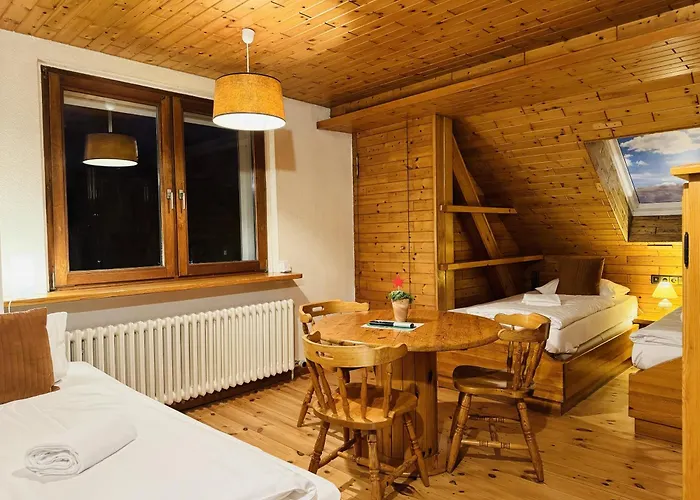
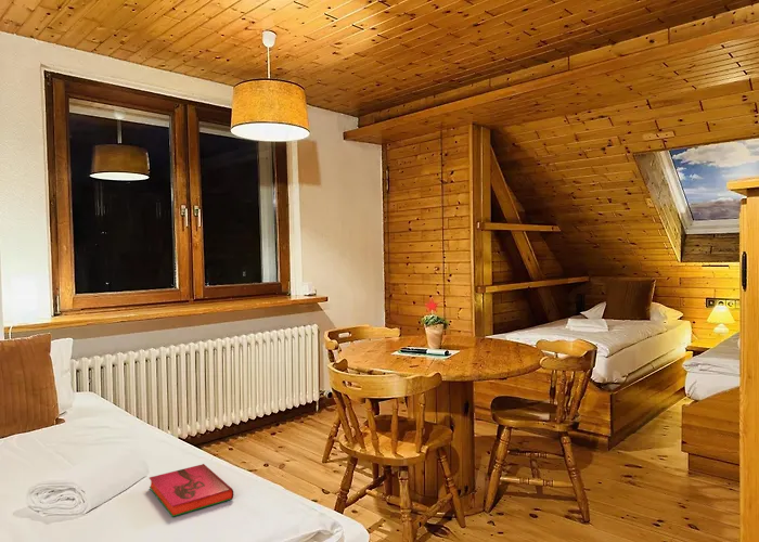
+ hardback book [149,463,234,518]
